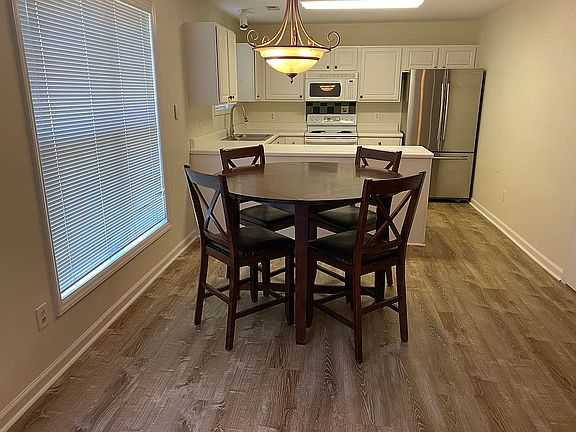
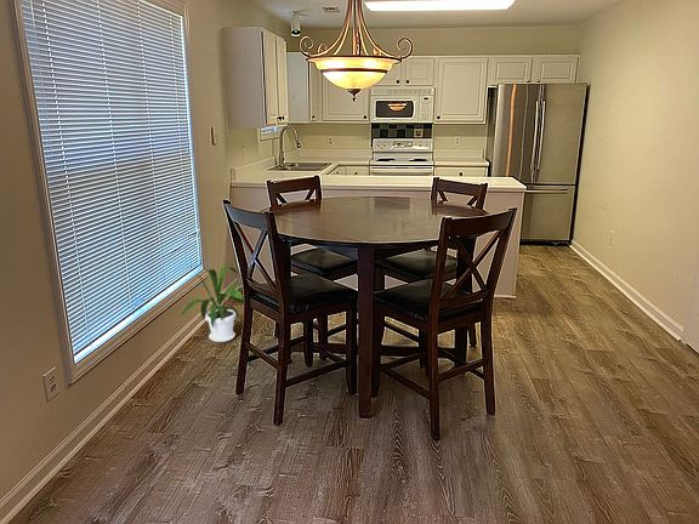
+ house plant [178,266,245,343]
